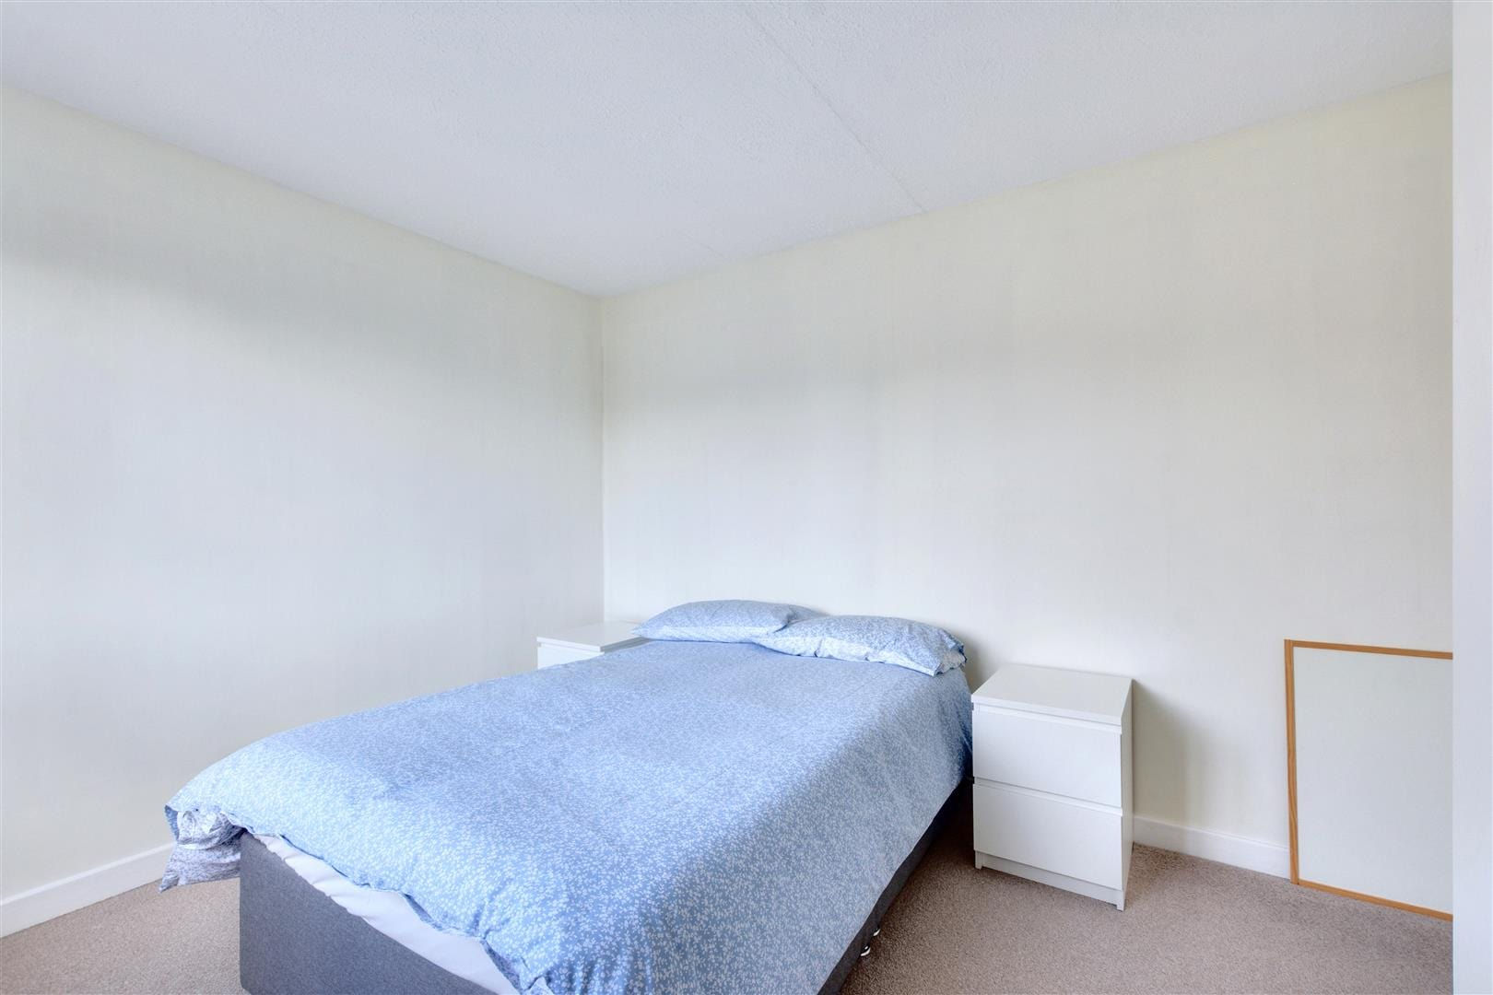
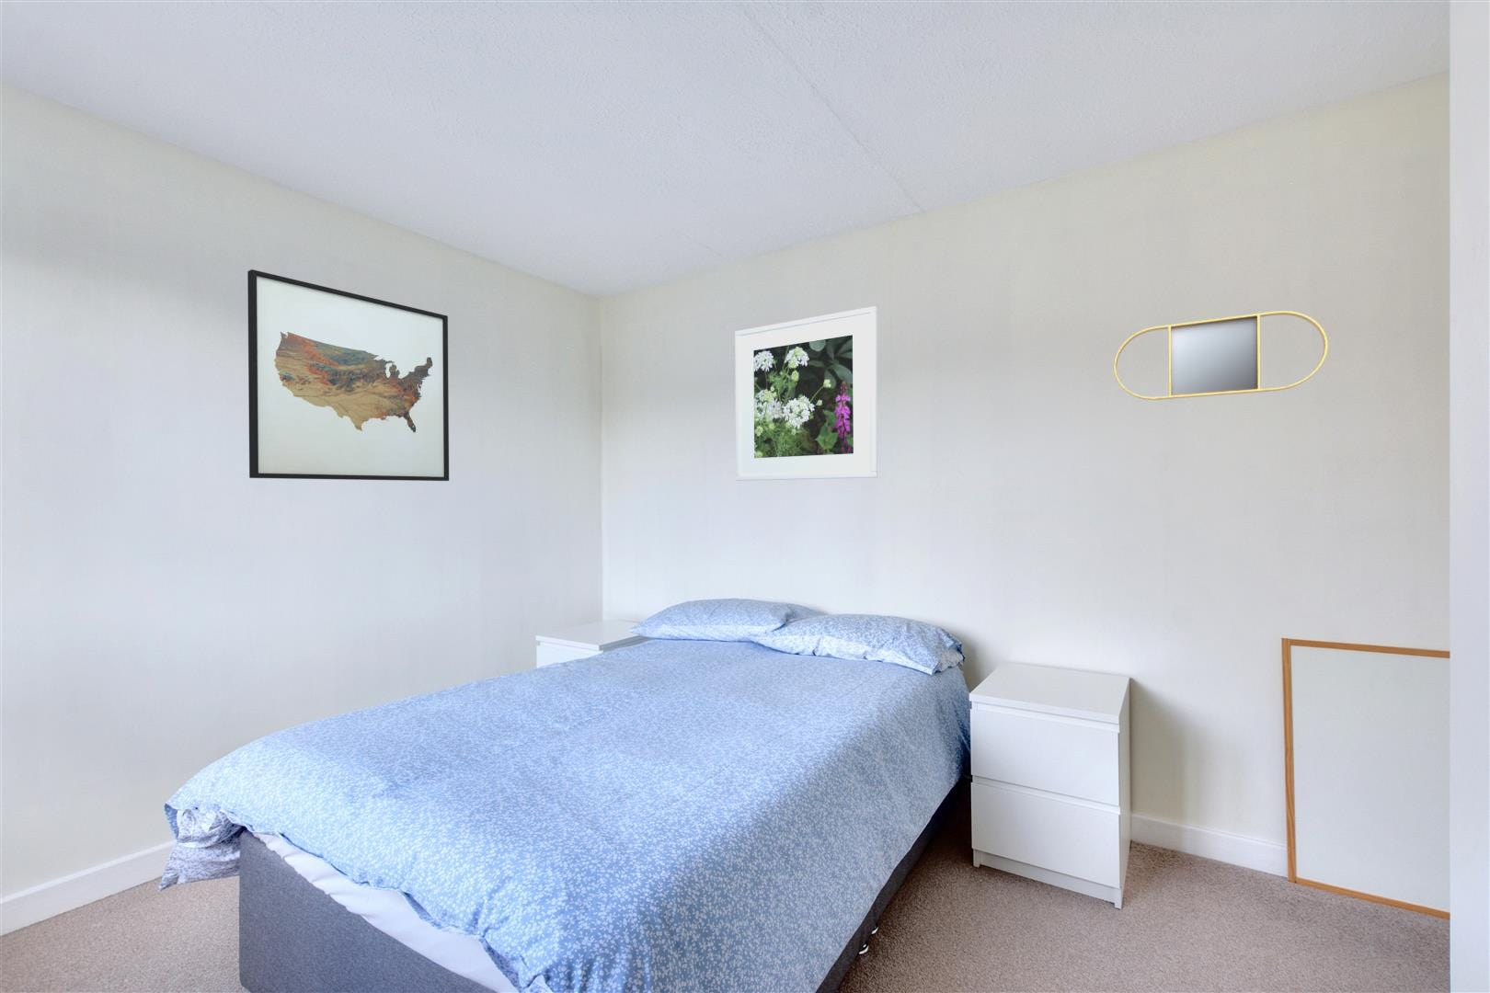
+ home mirror [1113,310,1329,401]
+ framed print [734,305,878,482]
+ wall art [246,268,450,482]
